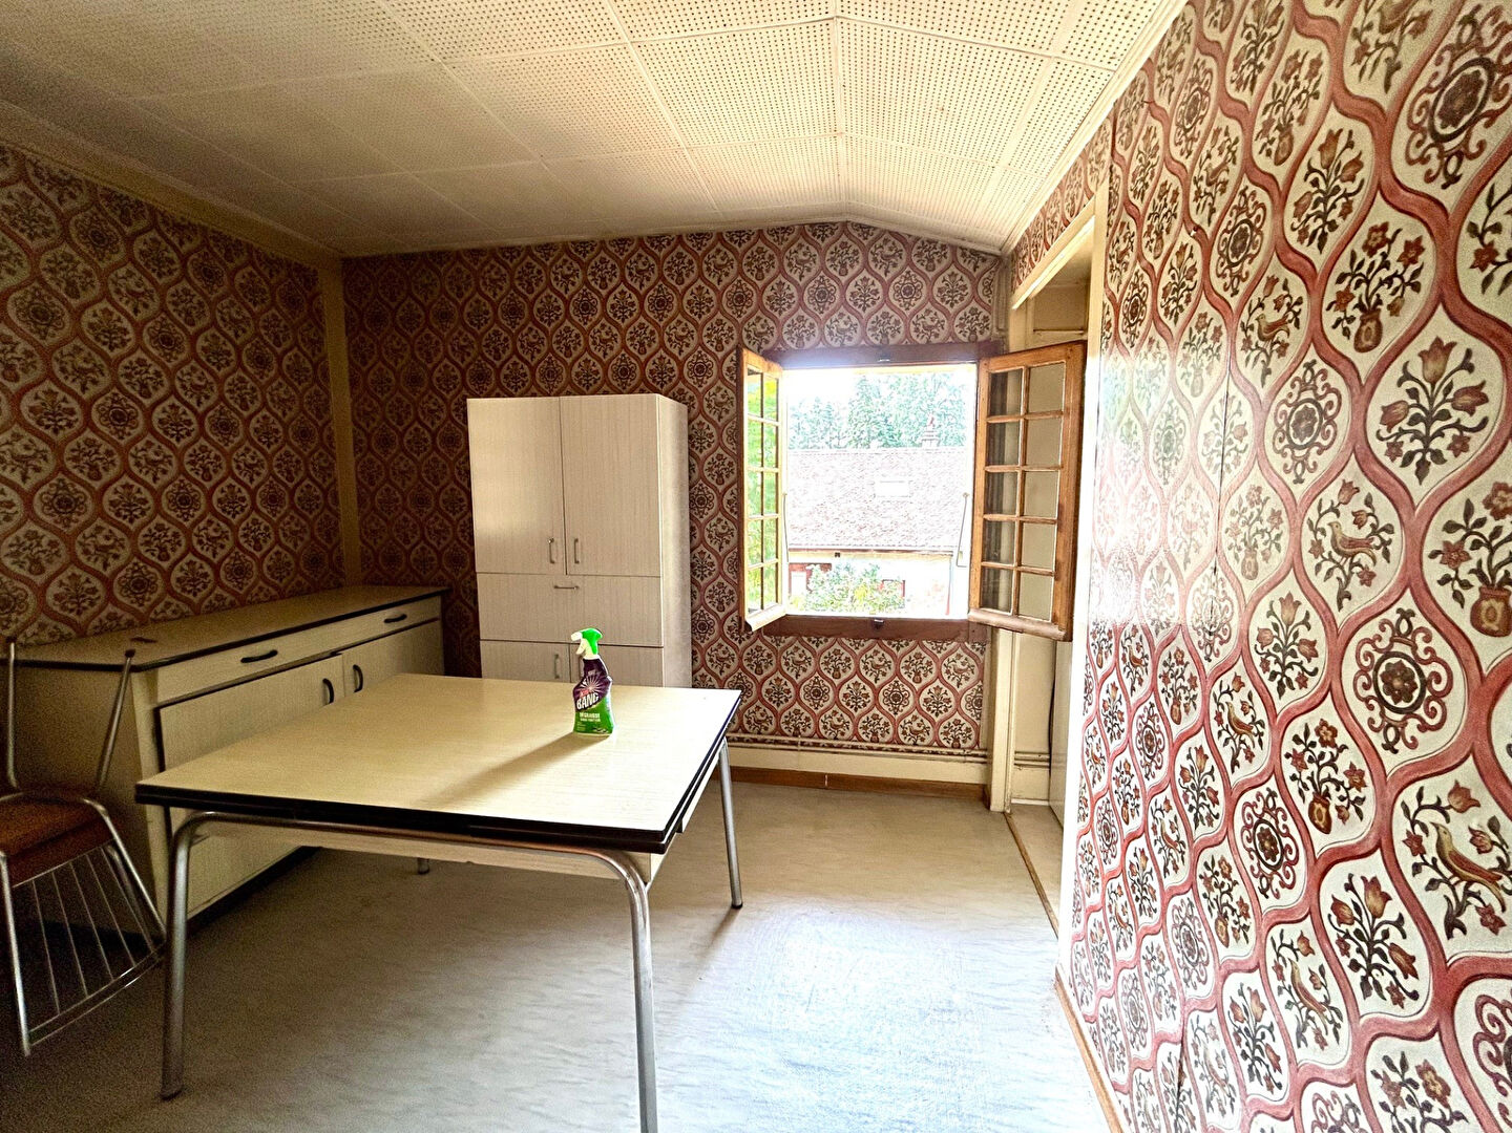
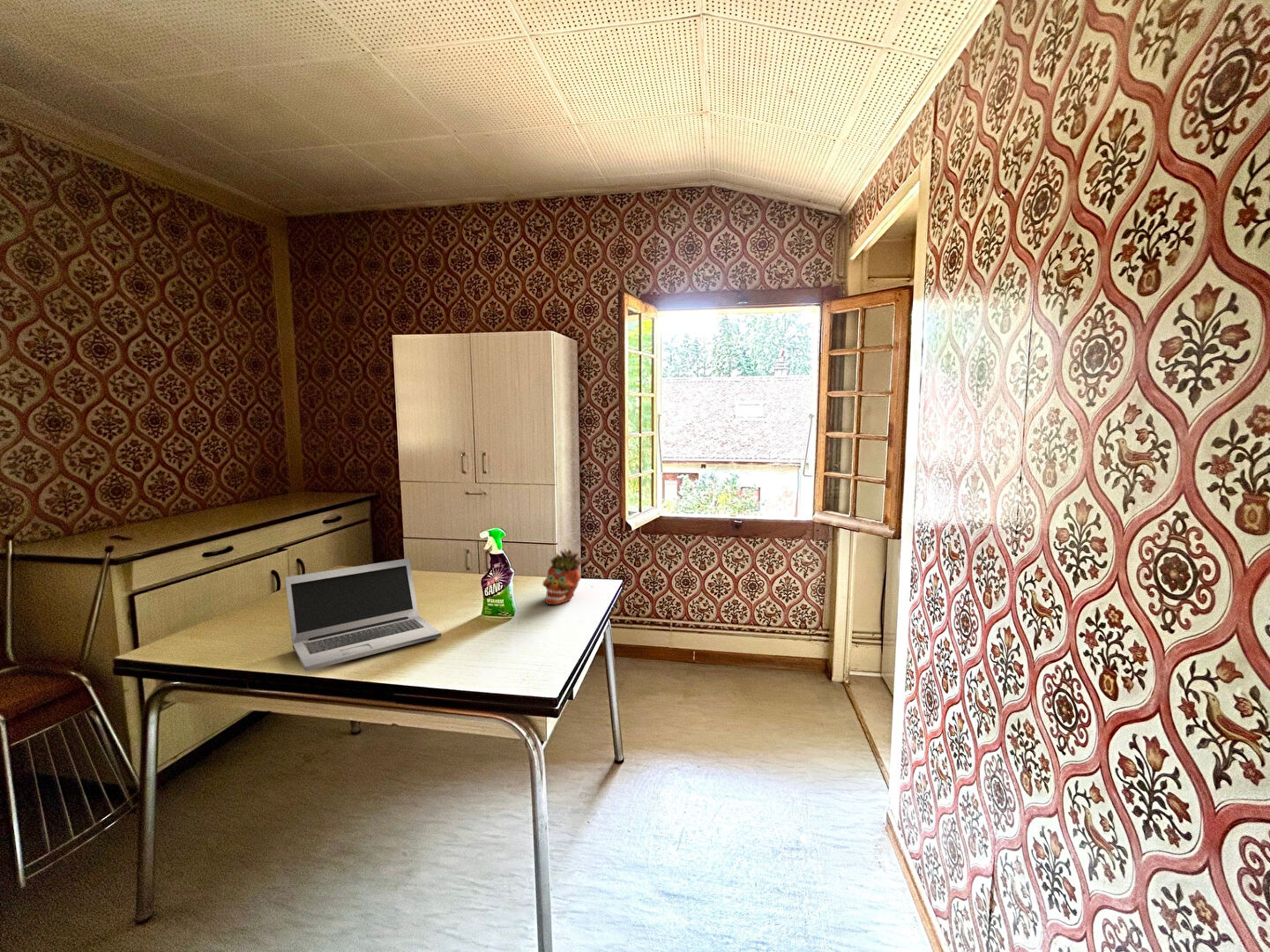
+ succulent planter [542,547,585,606]
+ laptop [284,558,442,673]
